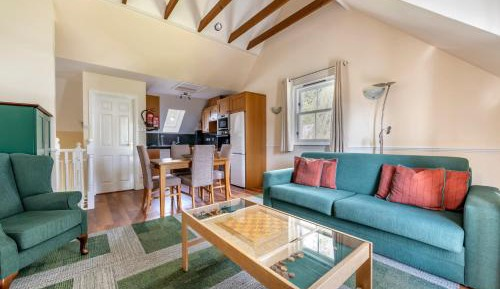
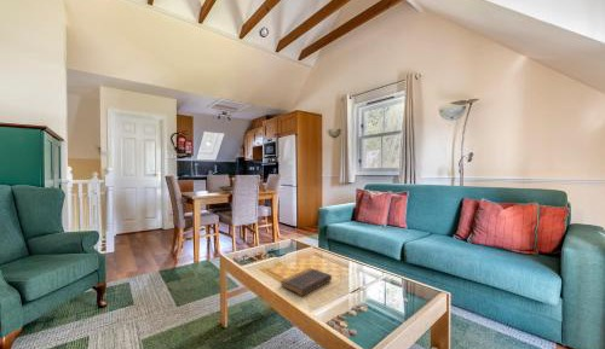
+ book [280,267,333,297]
